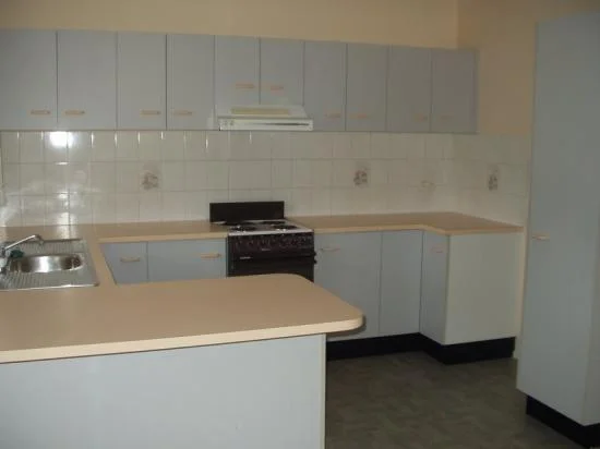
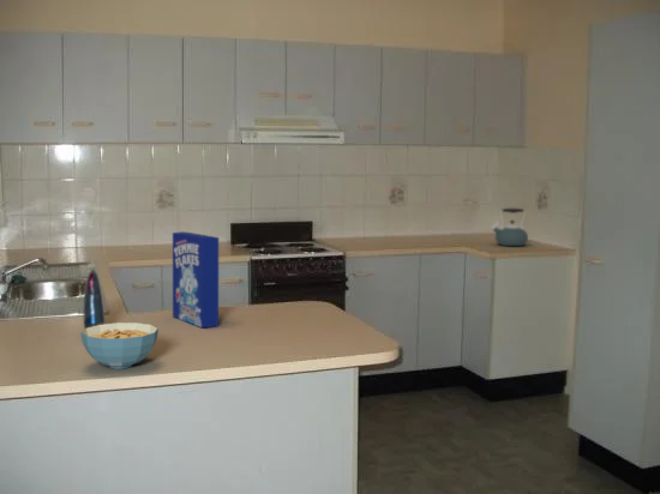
+ cereal box [172,230,220,329]
+ cosmetic container [83,267,106,330]
+ cereal bowl [79,321,160,370]
+ kettle [490,207,529,247]
